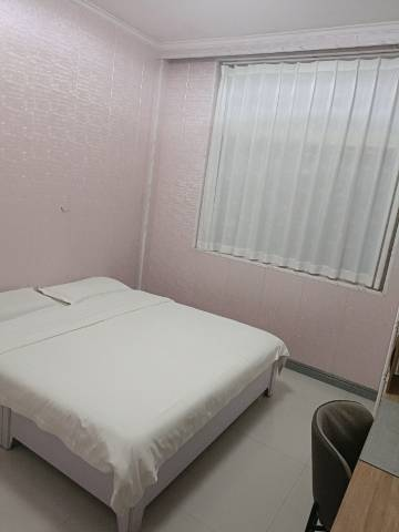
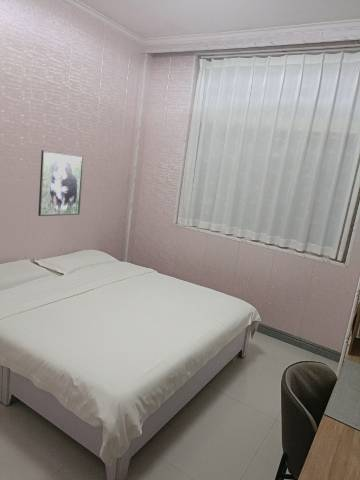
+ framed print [37,149,85,217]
